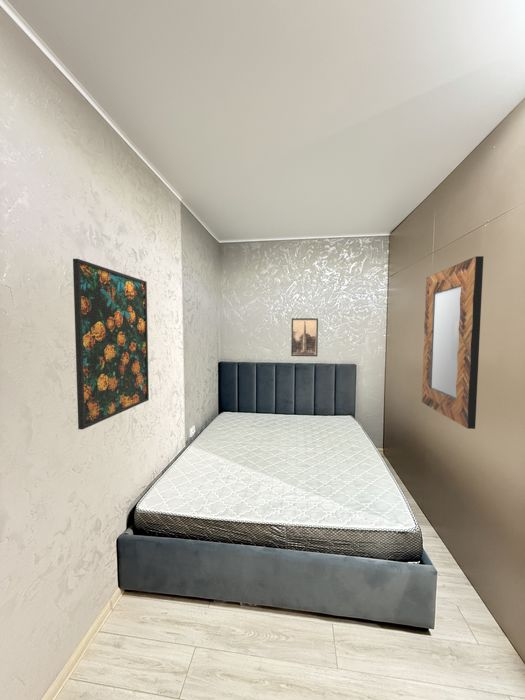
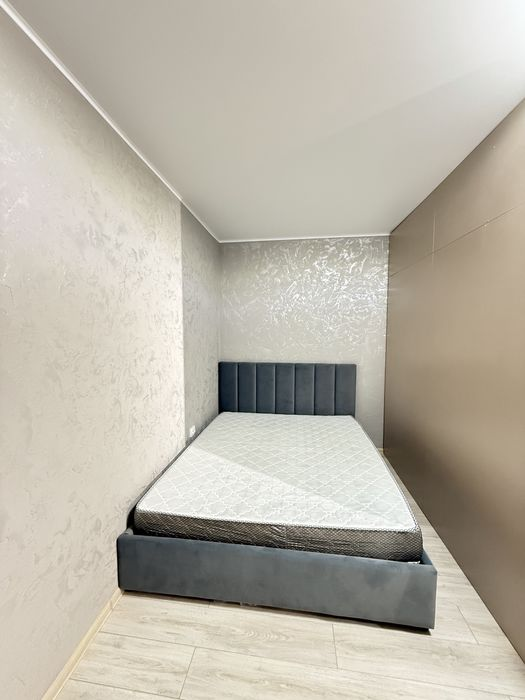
- home mirror [421,255,484,430]
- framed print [72,258,150,430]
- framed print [290,317,319,357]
